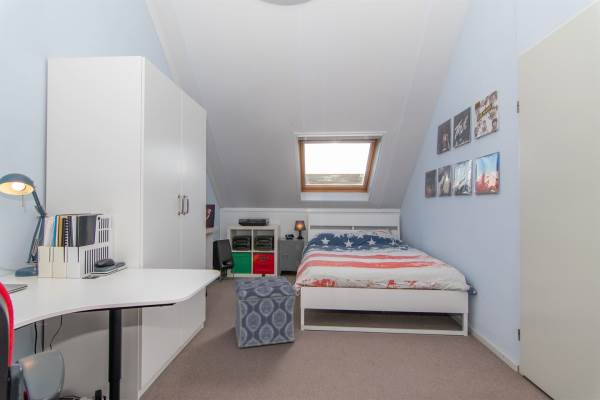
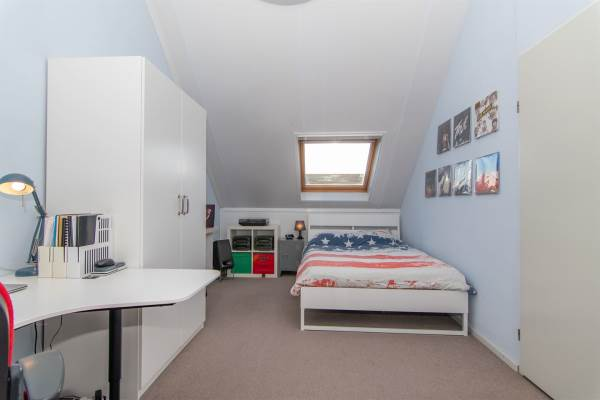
- ottoman [233,275,298,349]
